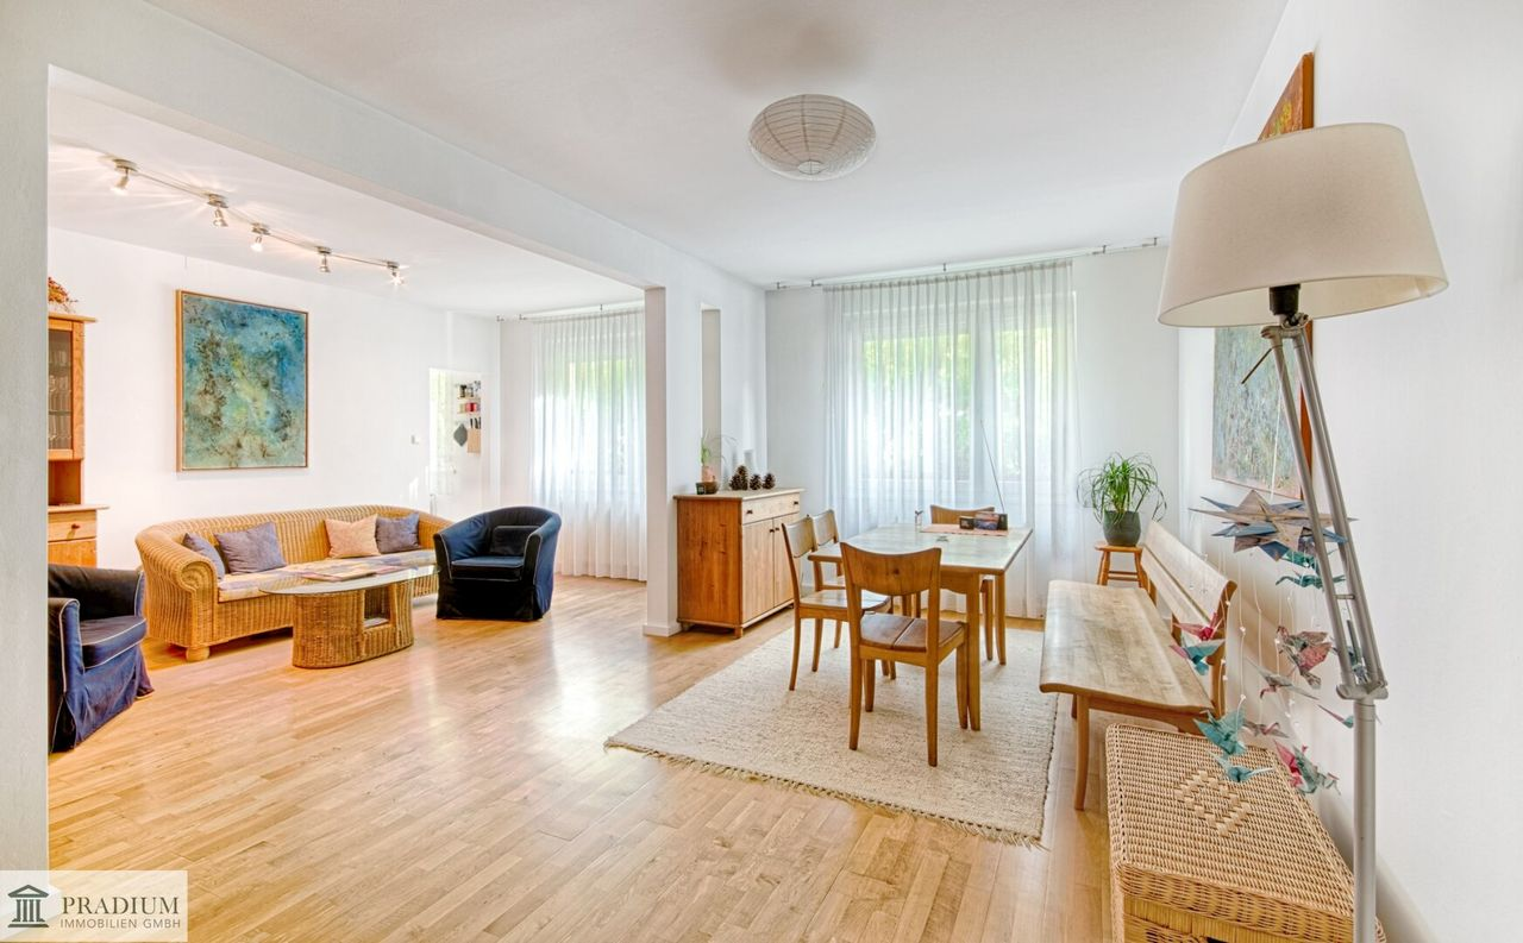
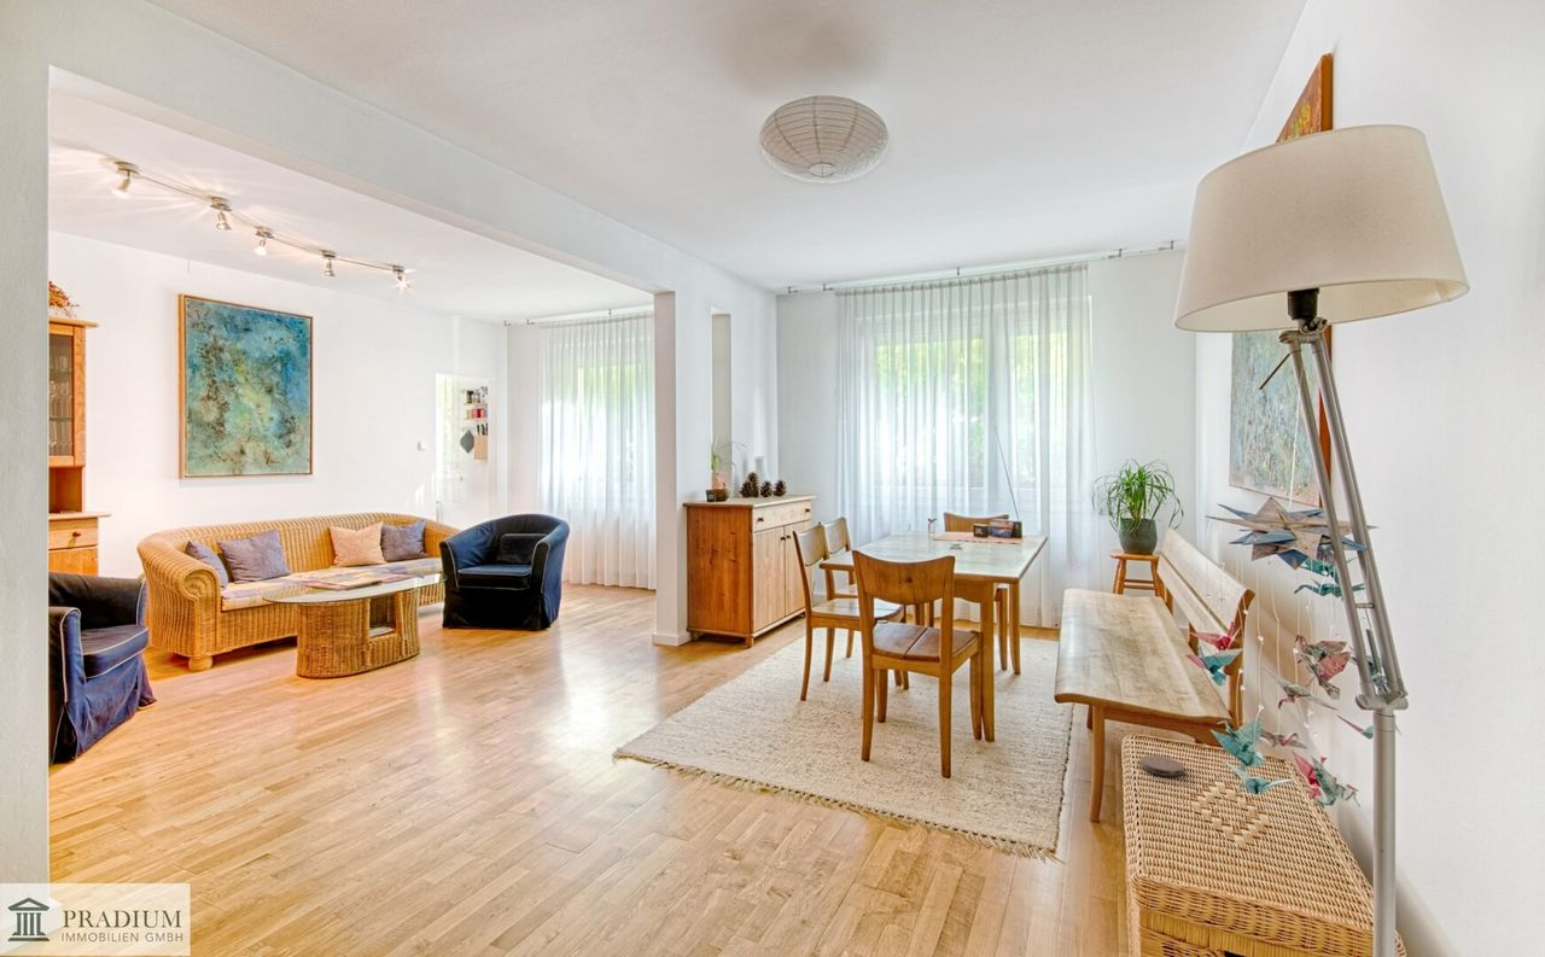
+ coaster [1139,754,1185,777]
